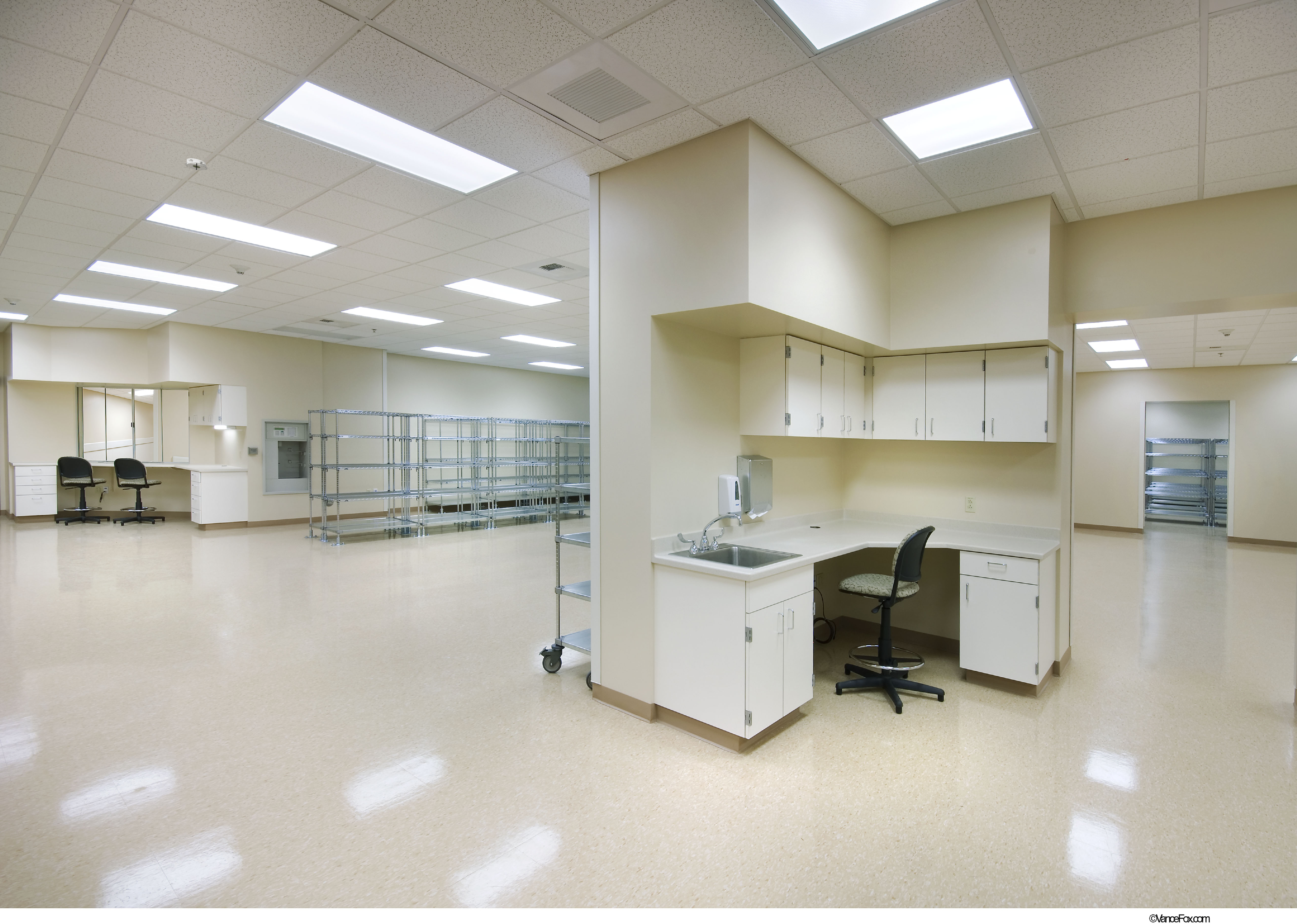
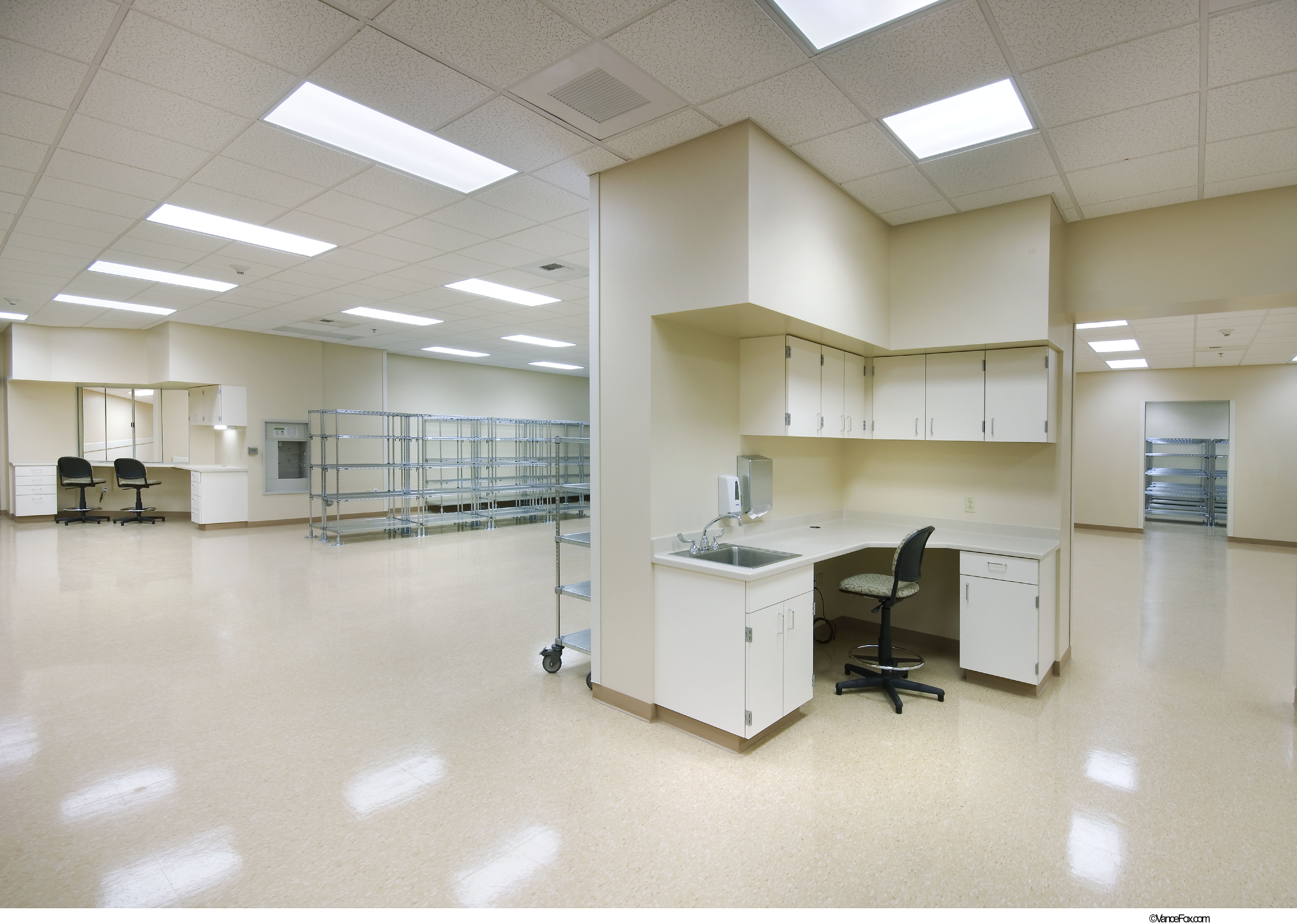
- smoke detector [183,158,208,171]
